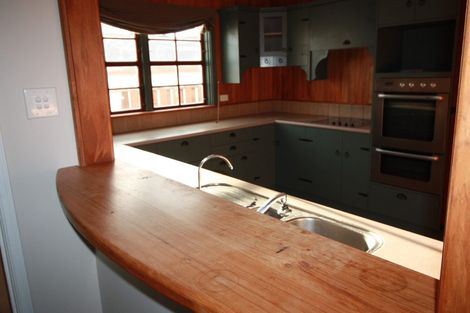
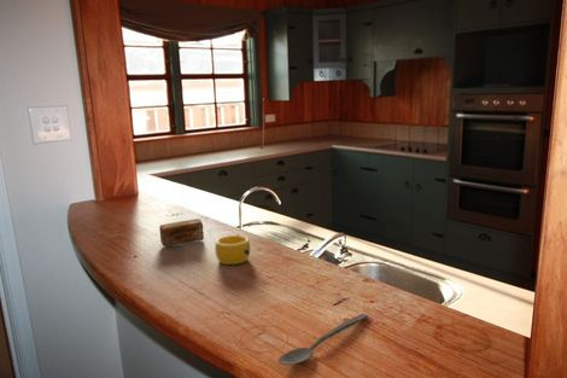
+ soap bar [158,217,205,248]
+ cup [214,232,251,266]
+ spoon [277,313,369,366]
